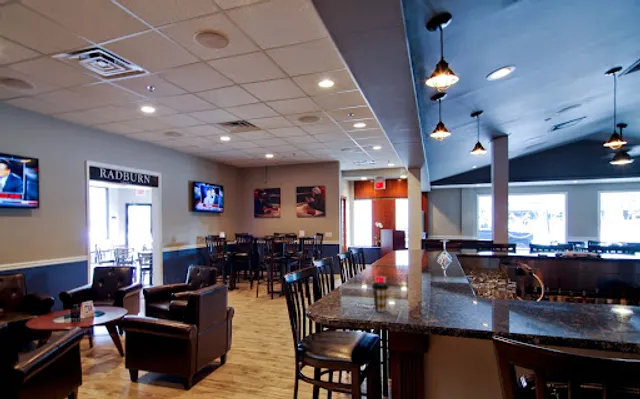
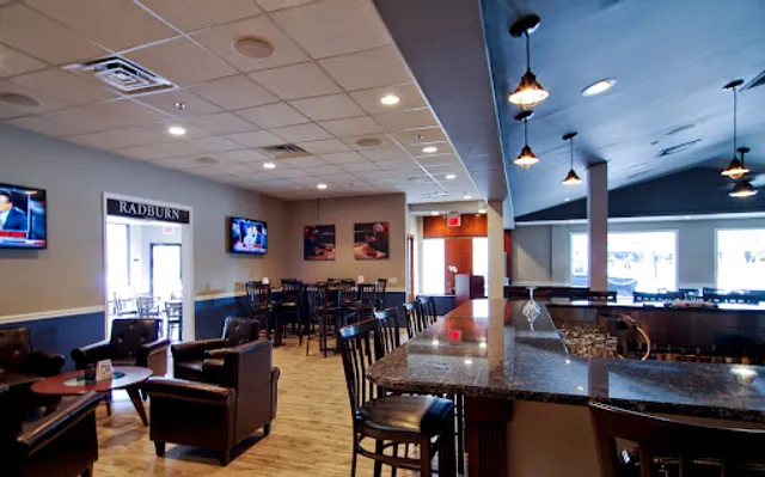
- coffee cup [371,281,390,313]
